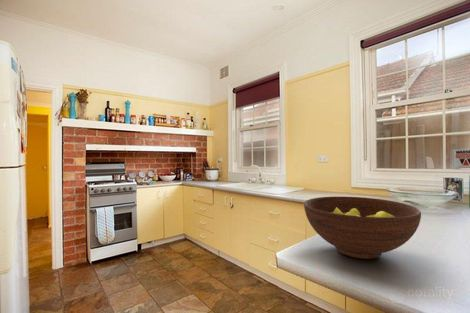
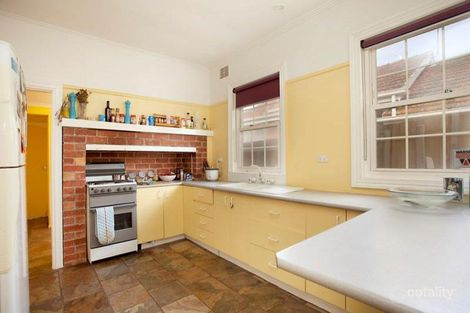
- fruit bowl [303,195,422,260]
